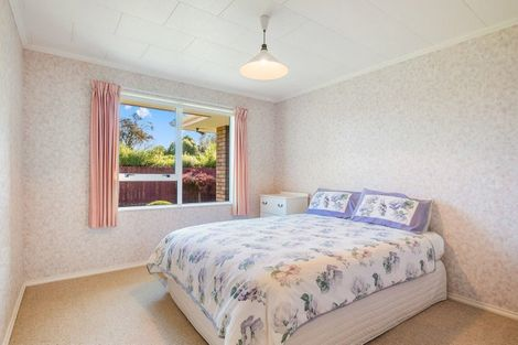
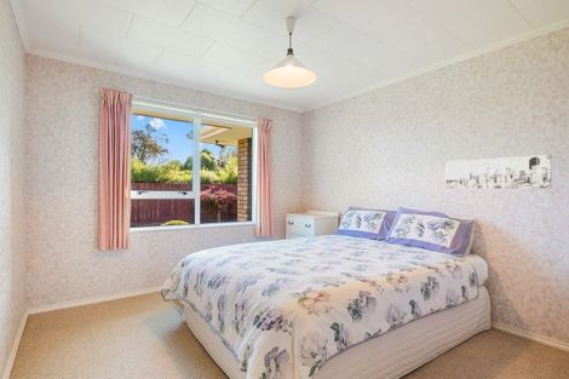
+ wall art [446,154,553,189]
